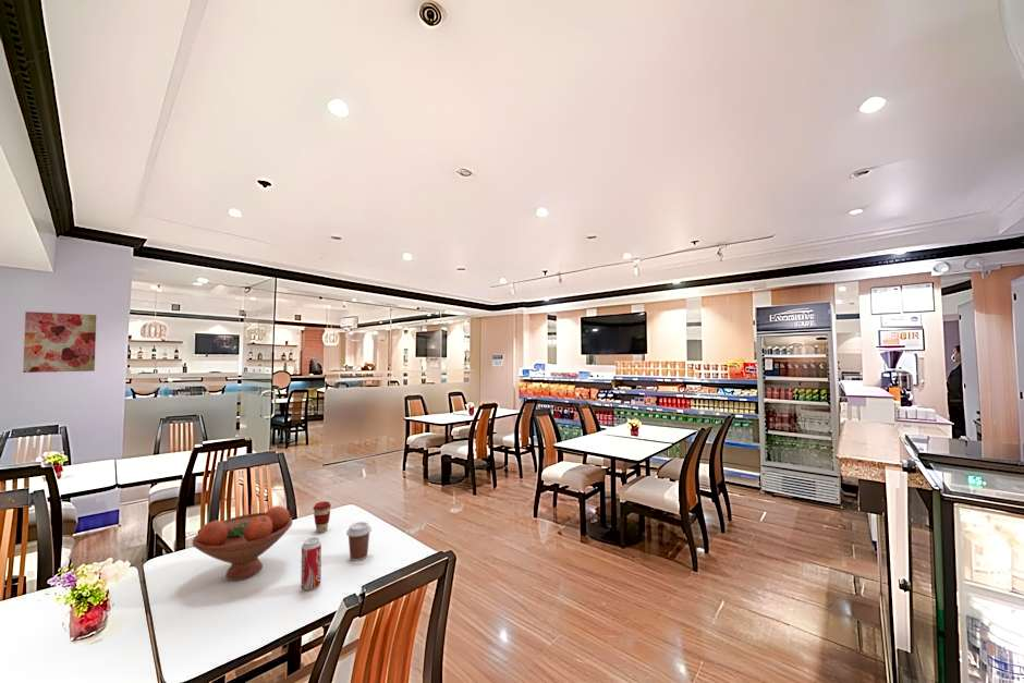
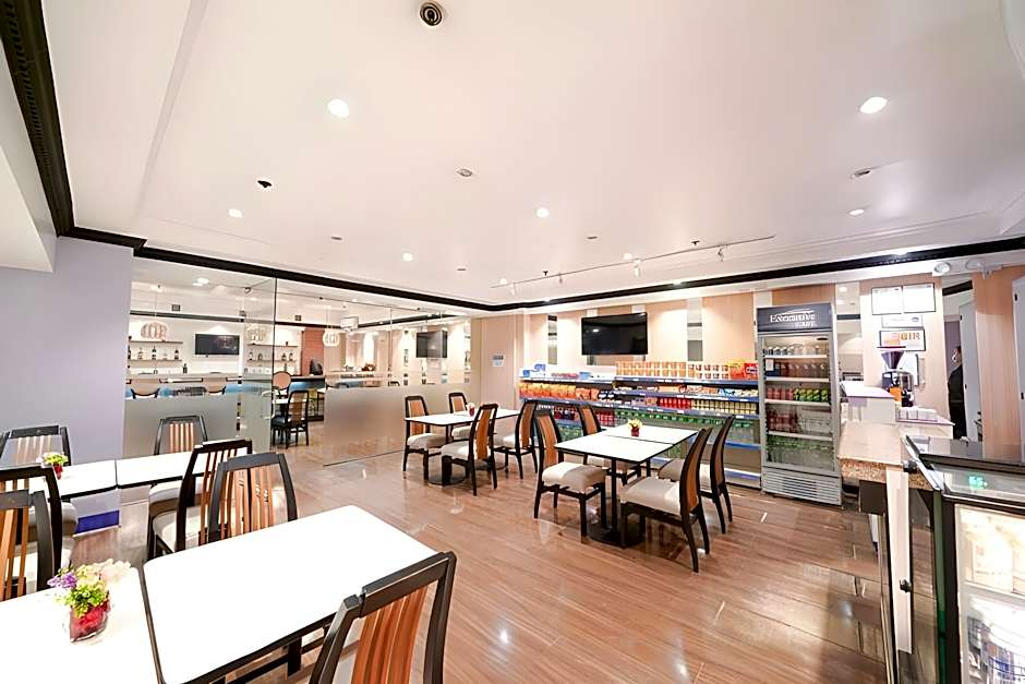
- fruit bowl [192,505,293,582]
- beverage can [300,537,322,591]
- wall art [22,310,97,374]
- coffee cup [313,500,332,534]
- coffee cup [345,521,373,562]
